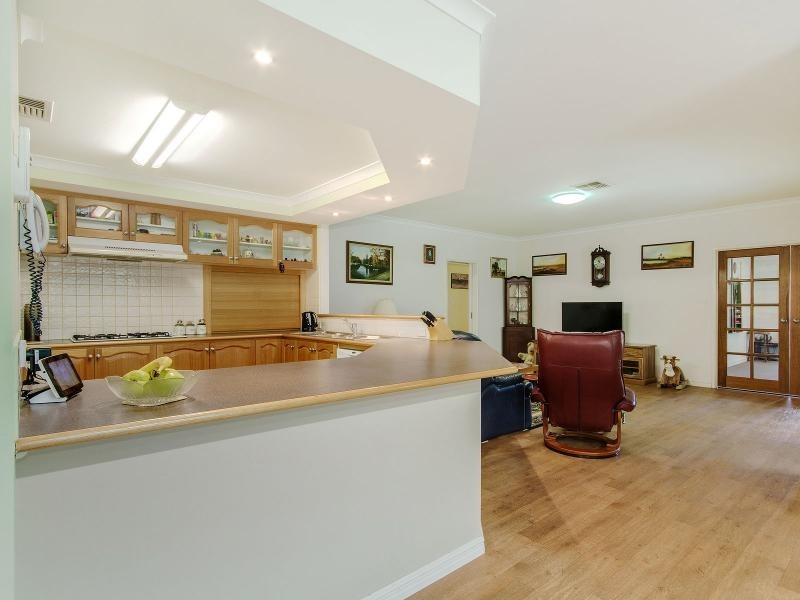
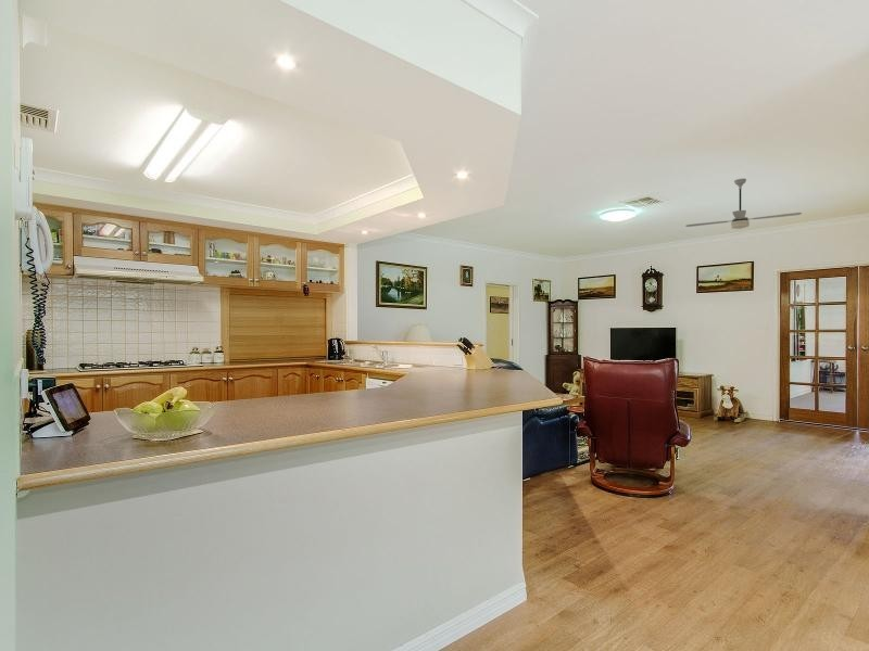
+ ceiling fan [684,178,803,230]
